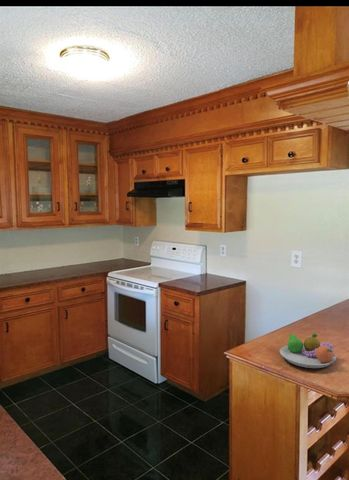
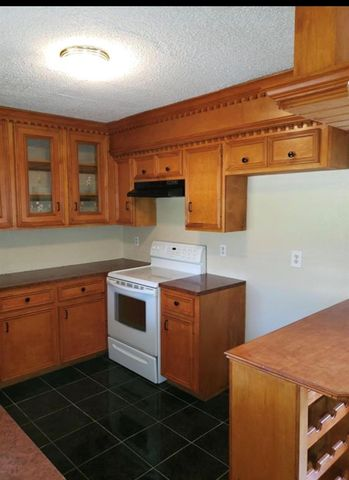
- fruit bowl [279,332,337,369]
